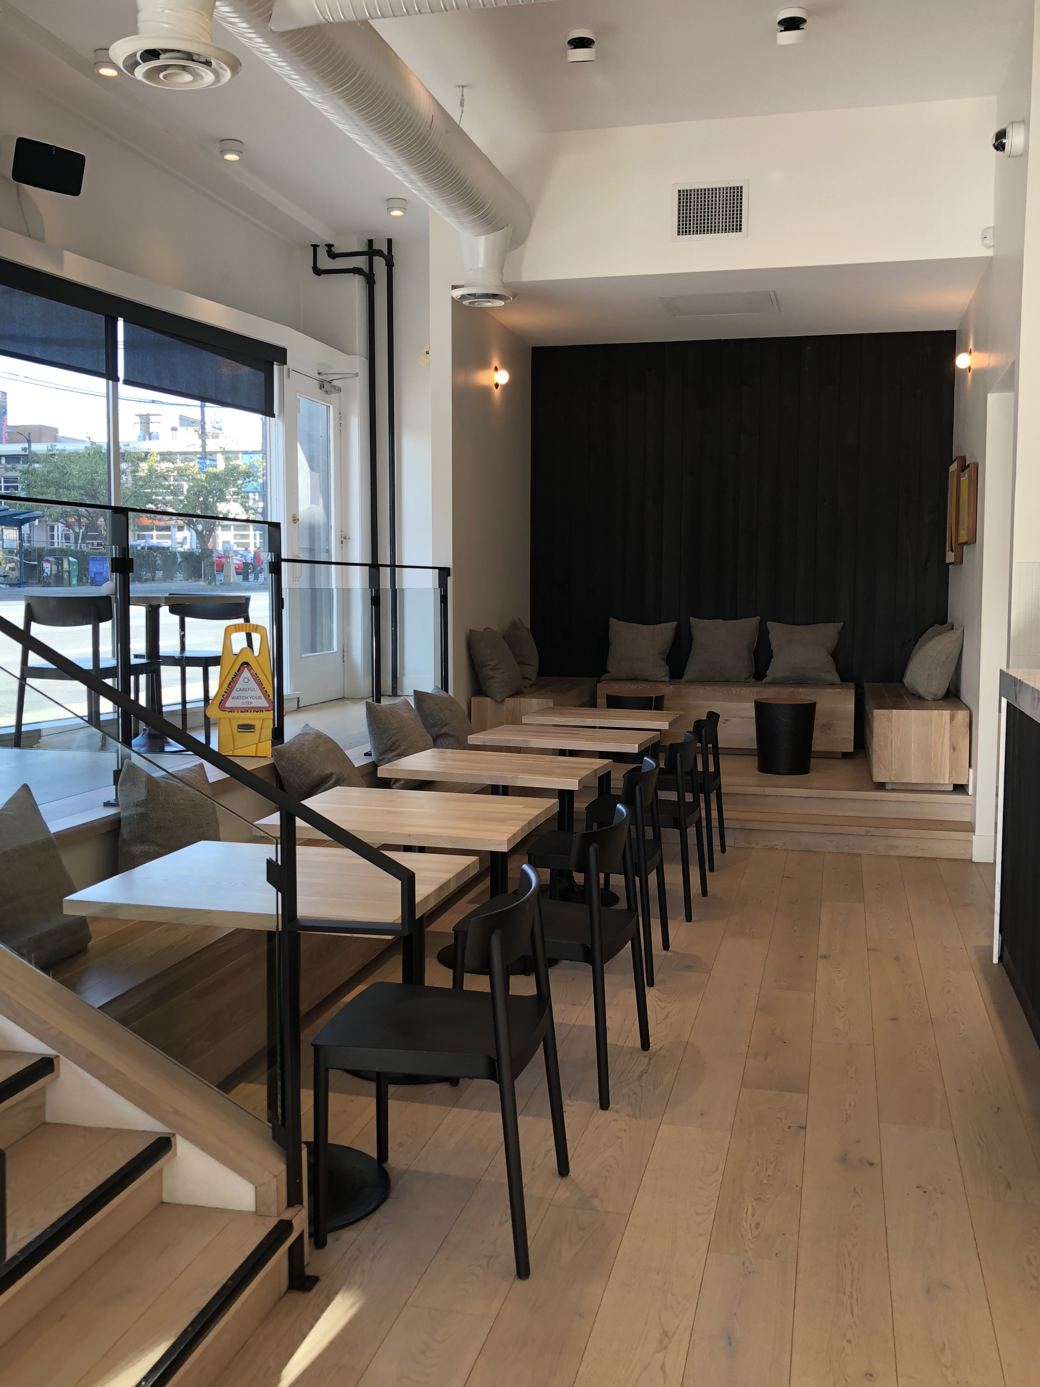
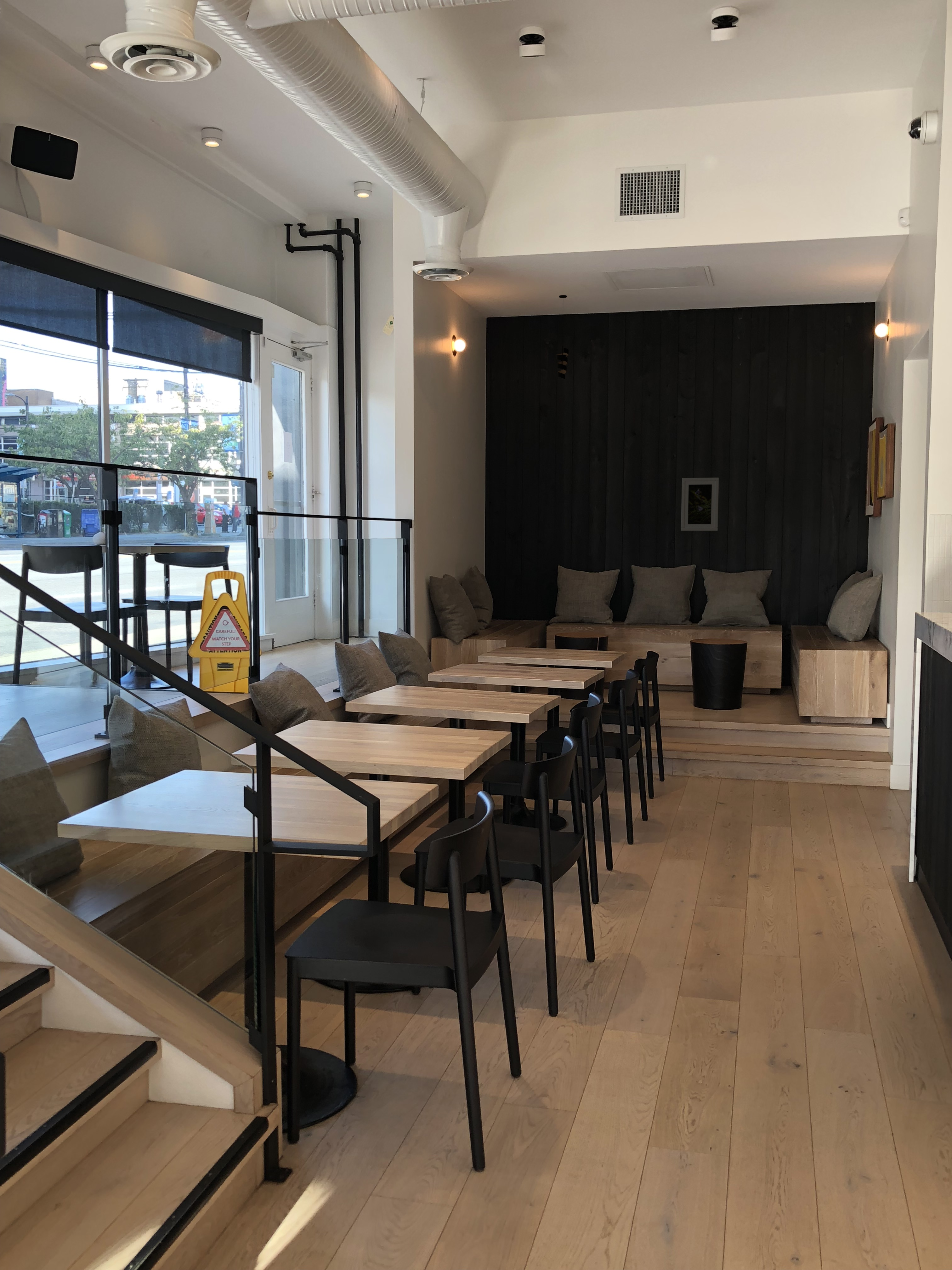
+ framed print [681,477,719,531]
+ pendant light [556,295,569,380]
